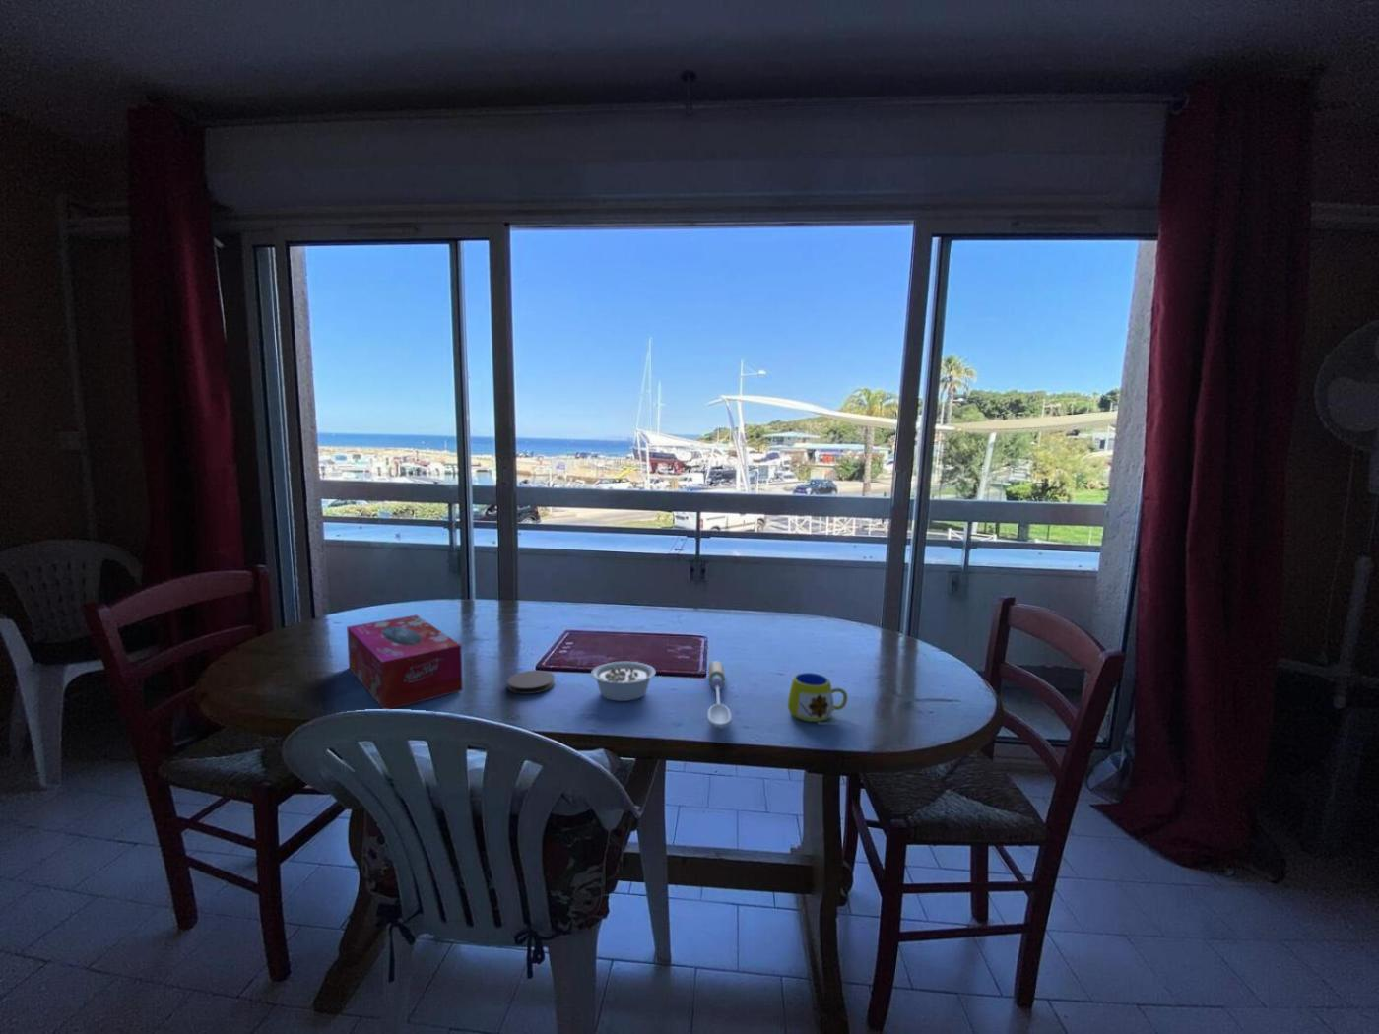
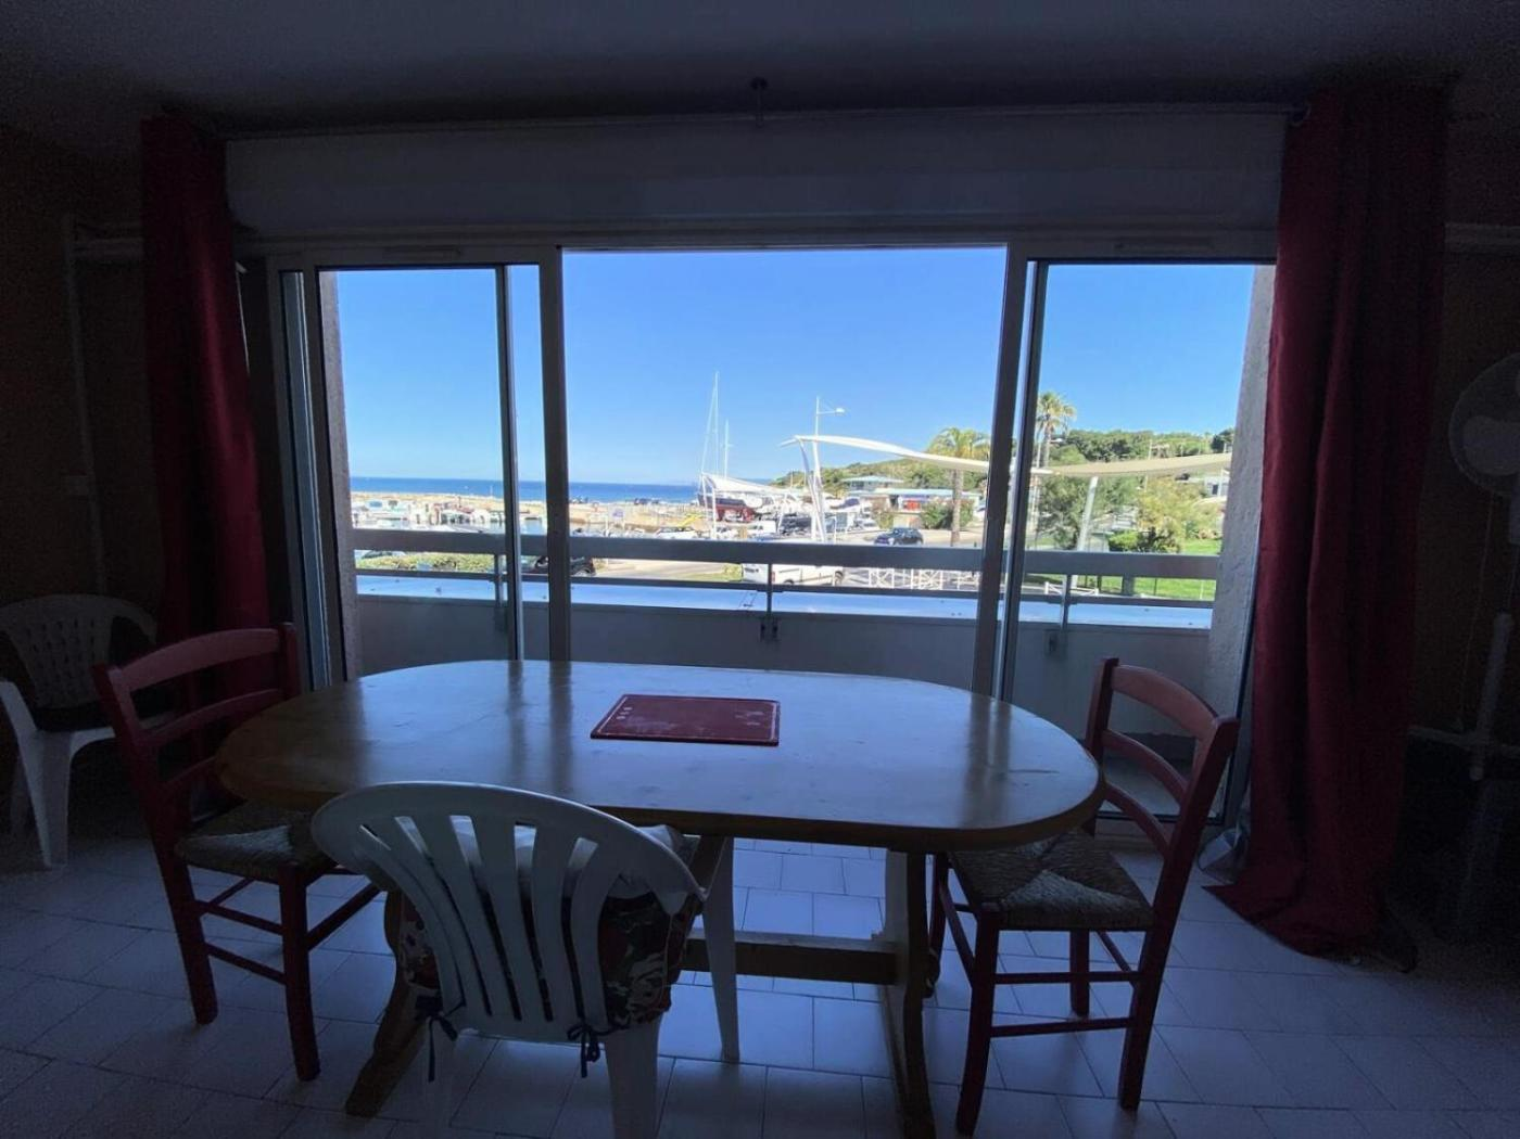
- coaster [506,670,556,695]
- legume [590,660,662,702]
- spoon [706,659,733,729]
- mug [787,671,848,726]
- tissue box [345,615,464,710]
